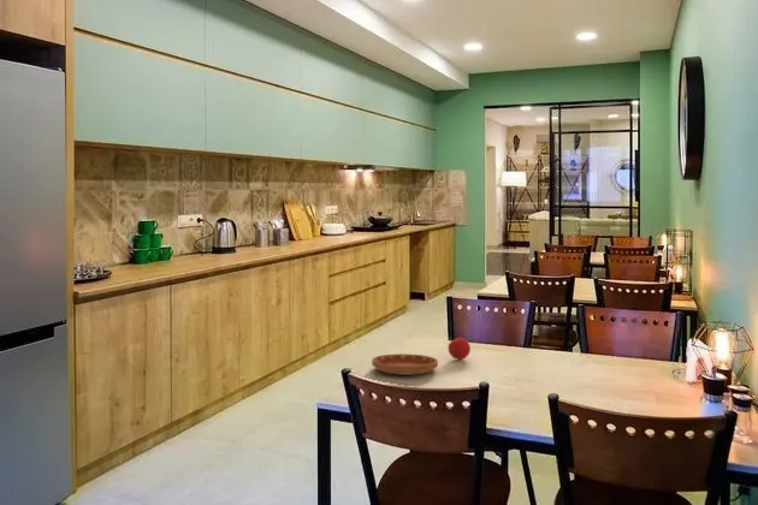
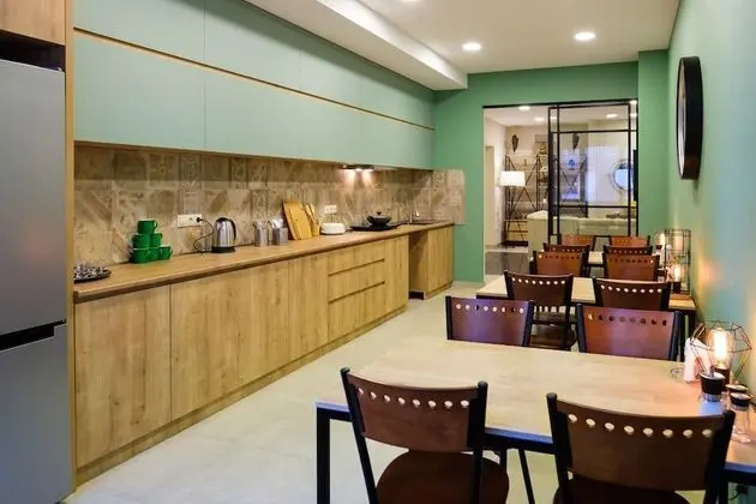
- saucer [371,352,439,375]
- fruit [446,337,472,361]
